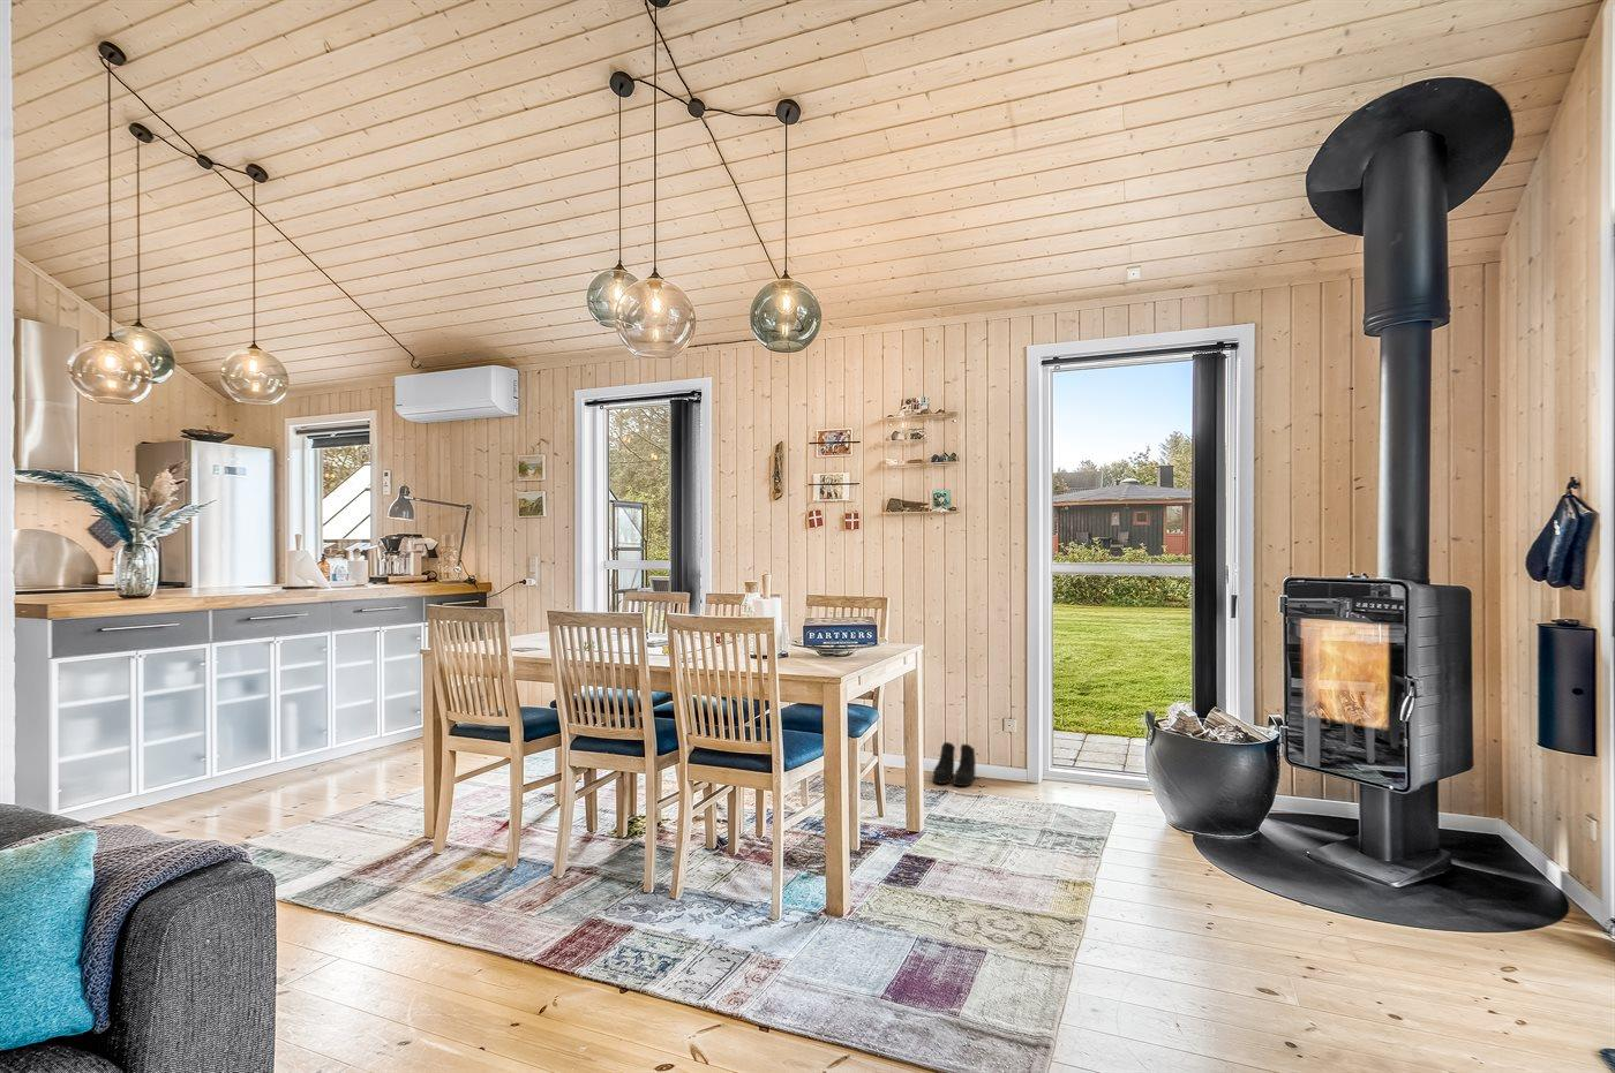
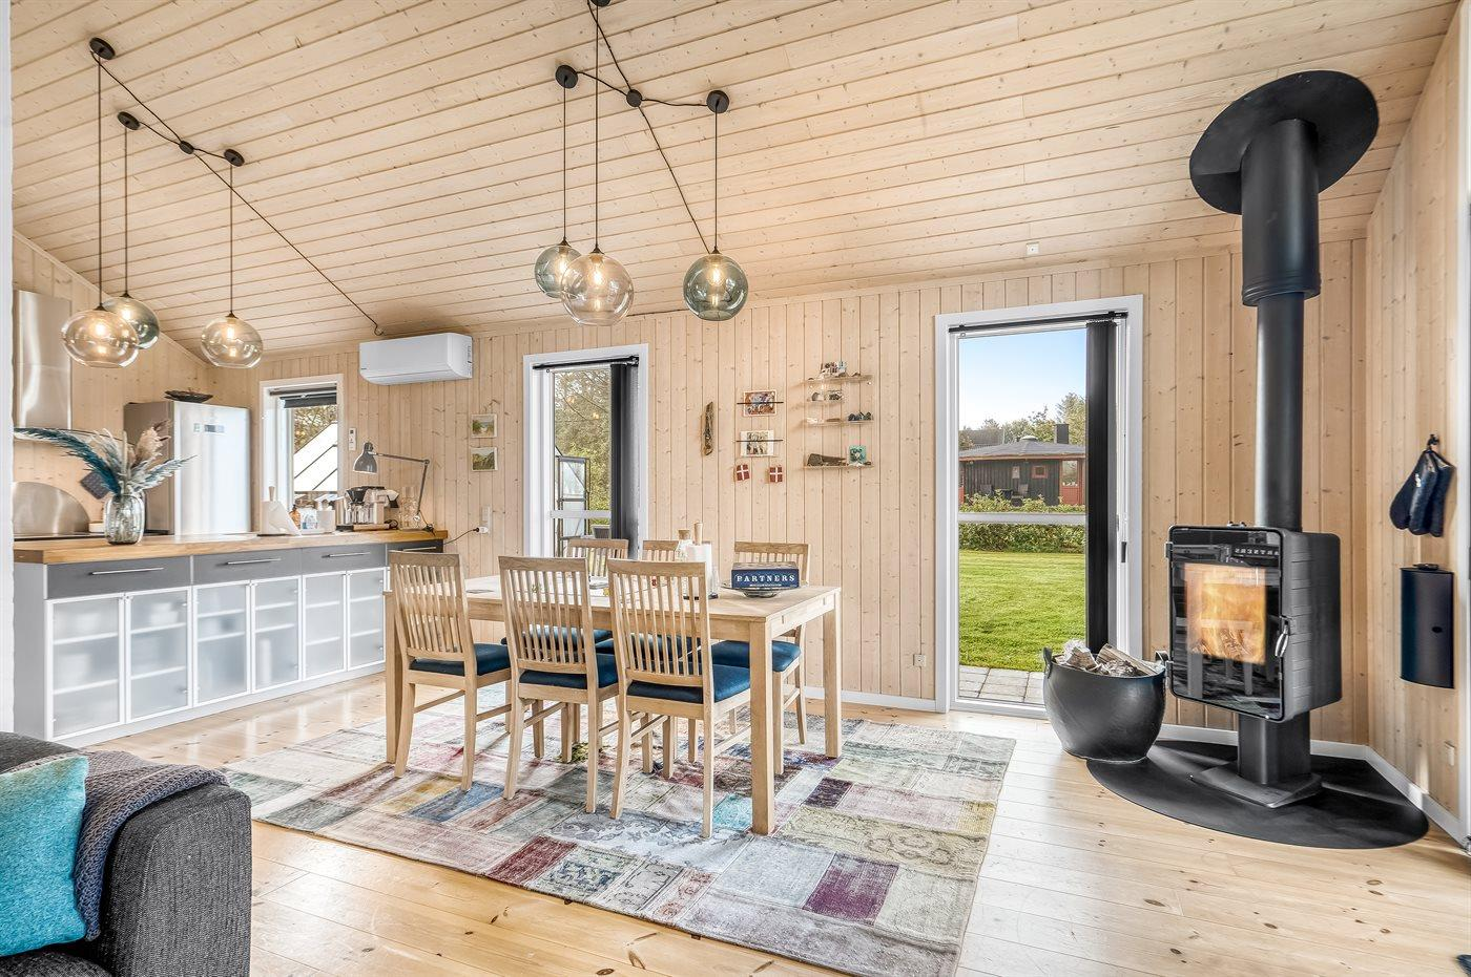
- boots [931,741,978,787]
